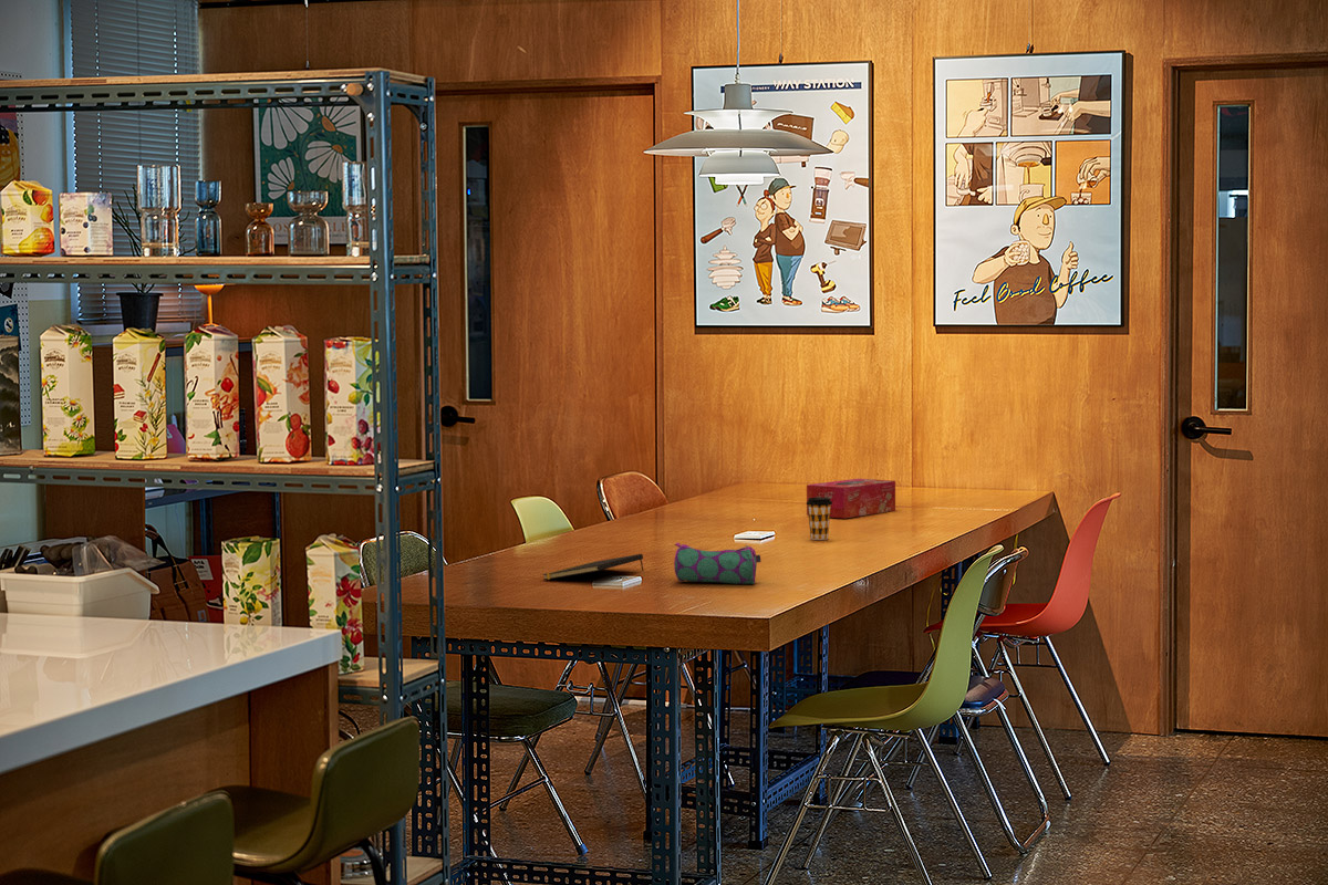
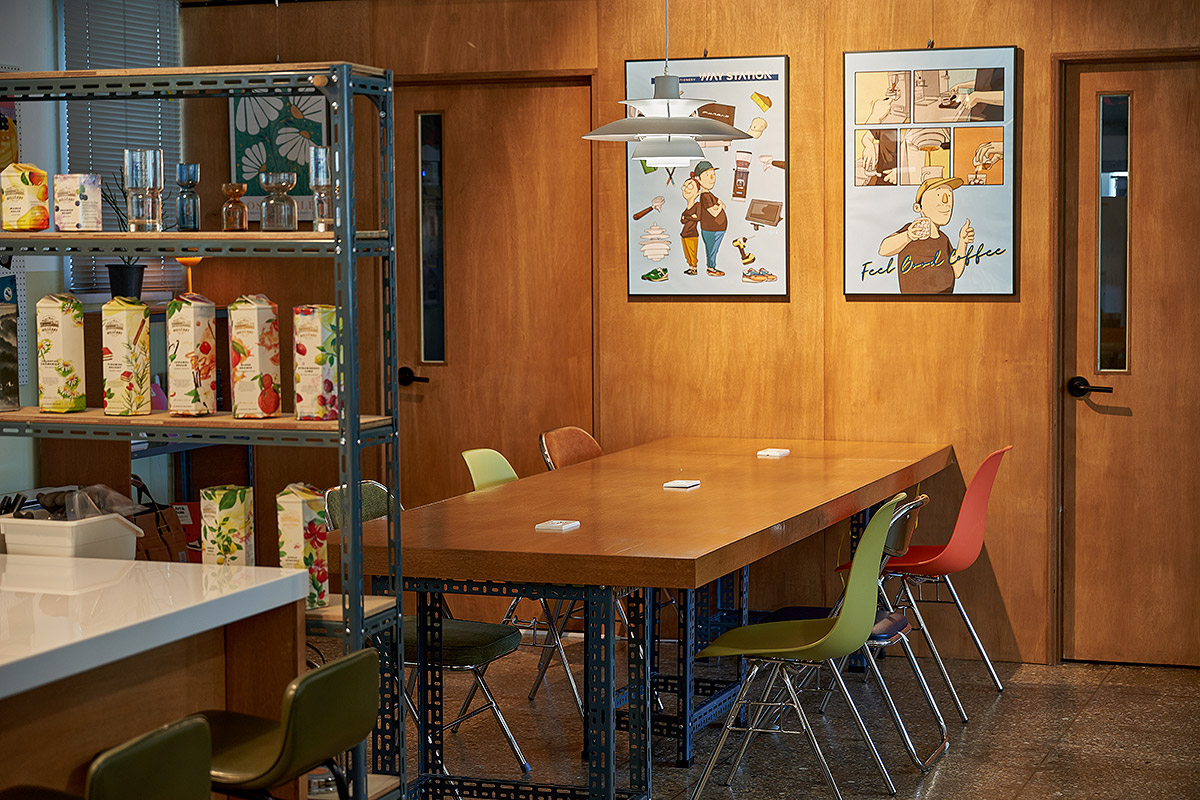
- notepad [541,553,644,581]
- pencil case [673,542,762,585]
- tissue box [806,478,896,519]
- coffee cup [805,498,832,541]
